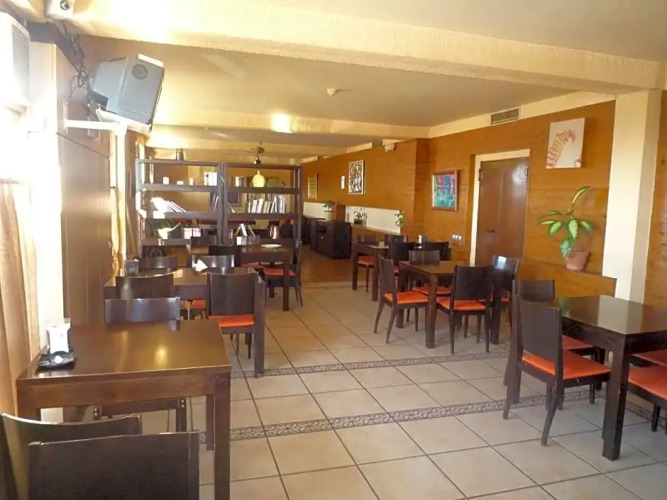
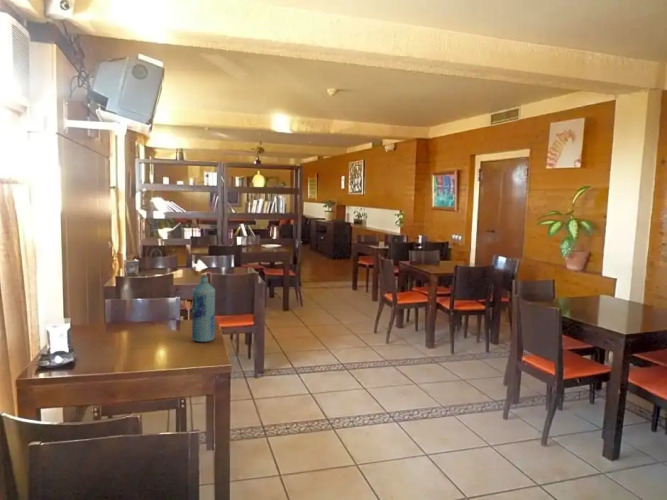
+ bottle [191,275,216,343]
